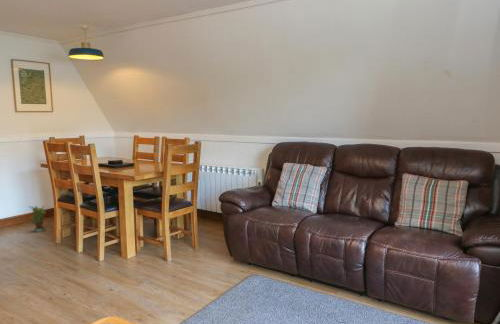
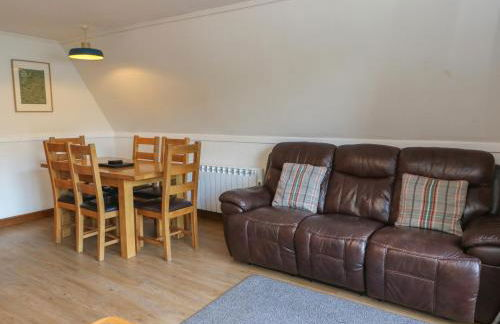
- potted plant [27,205,47,233]
